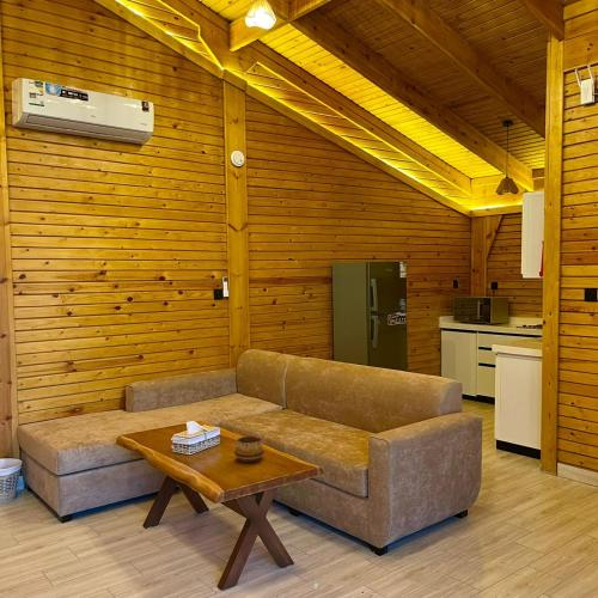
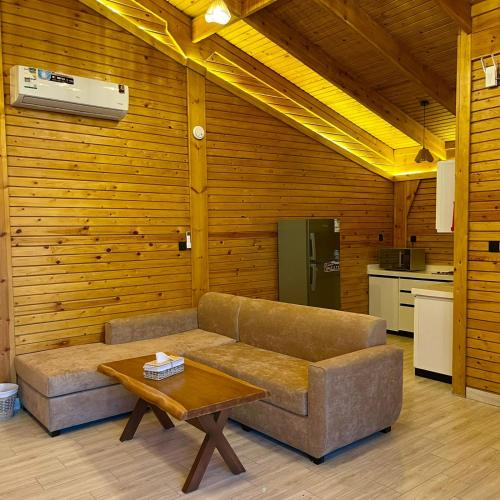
- decorative bowl [233,435,266,464]
